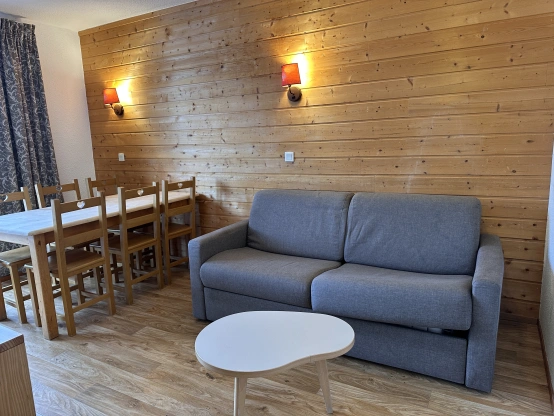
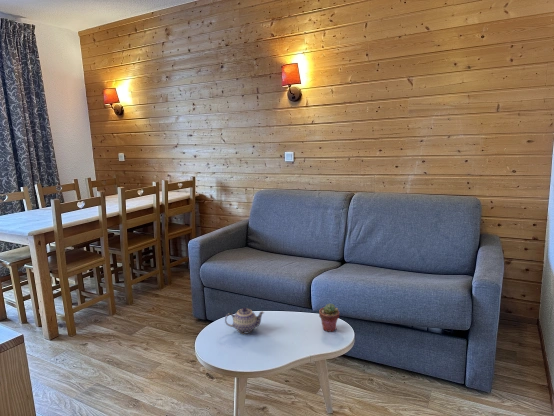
+ teapot [224,307,265,334]
+ potted succulent [318,303,340,333]
